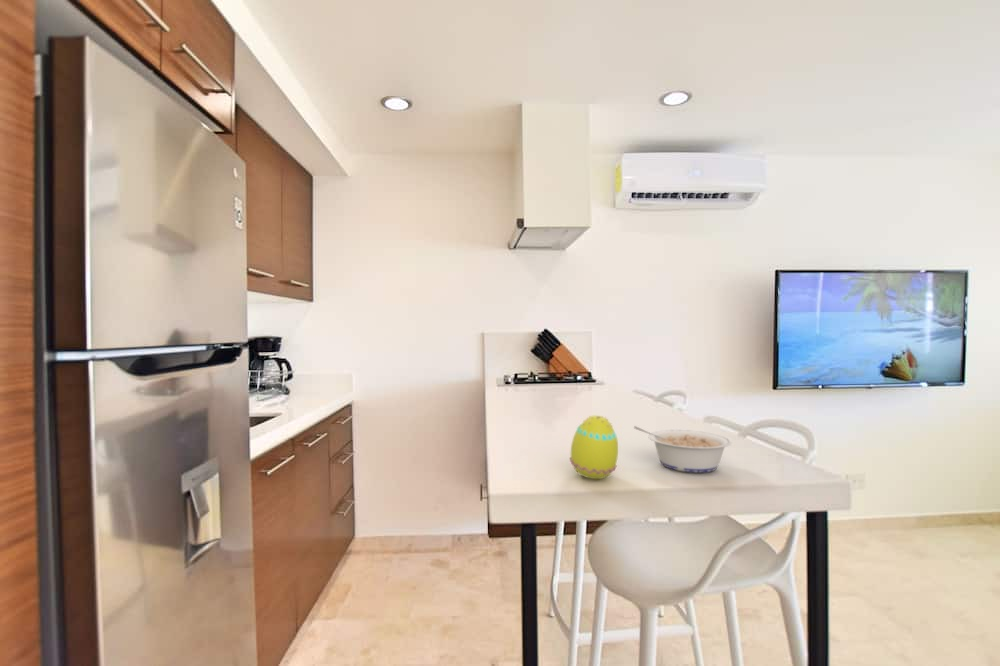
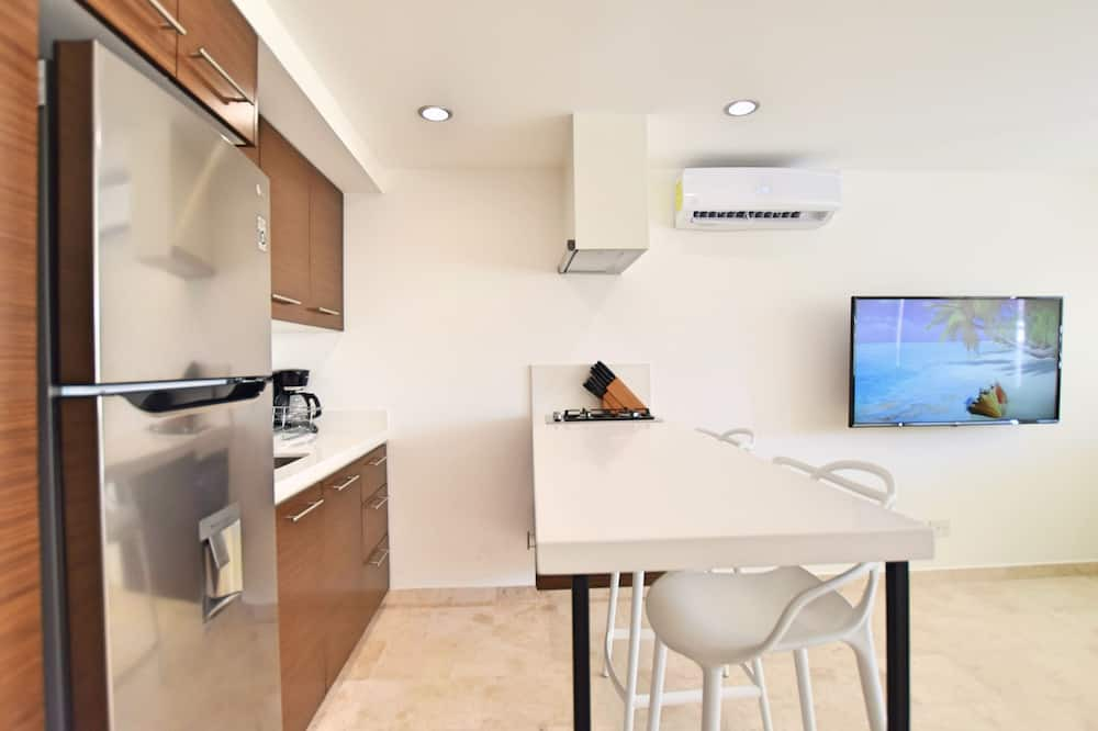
- legume [633,425,732,473]
- egg [569,414,619,480]
